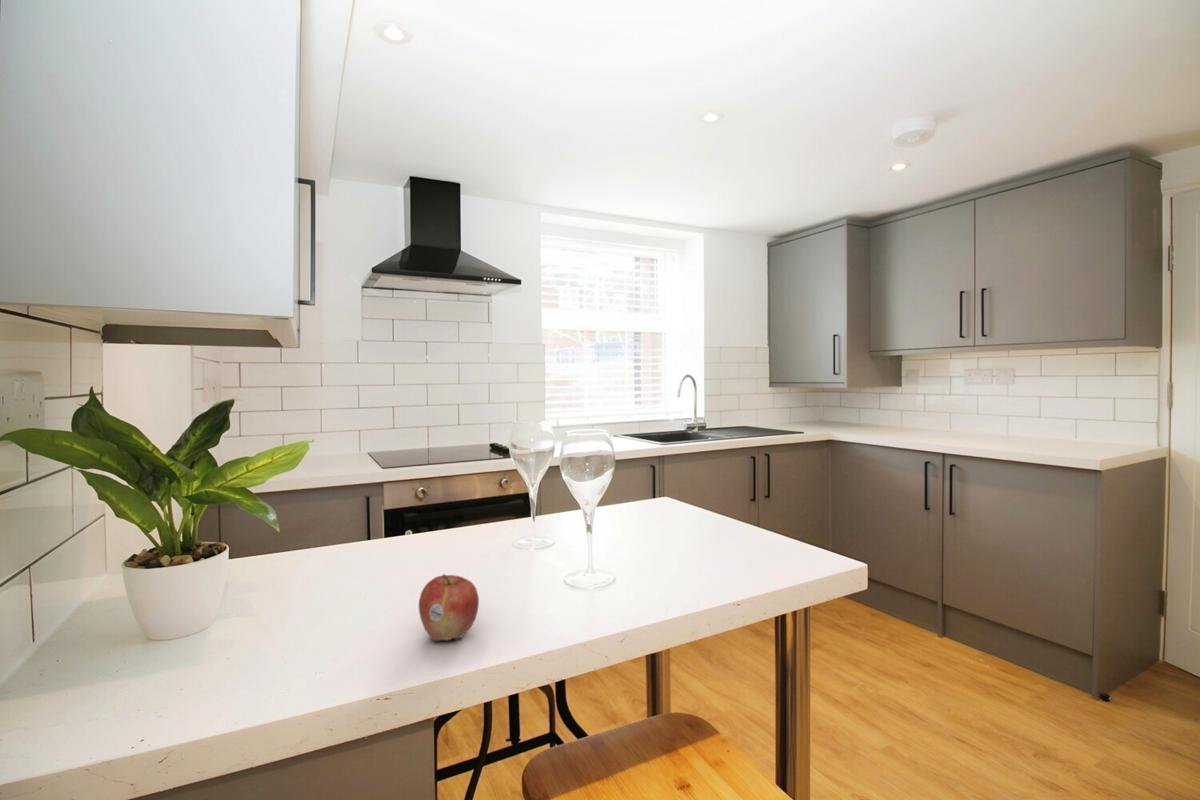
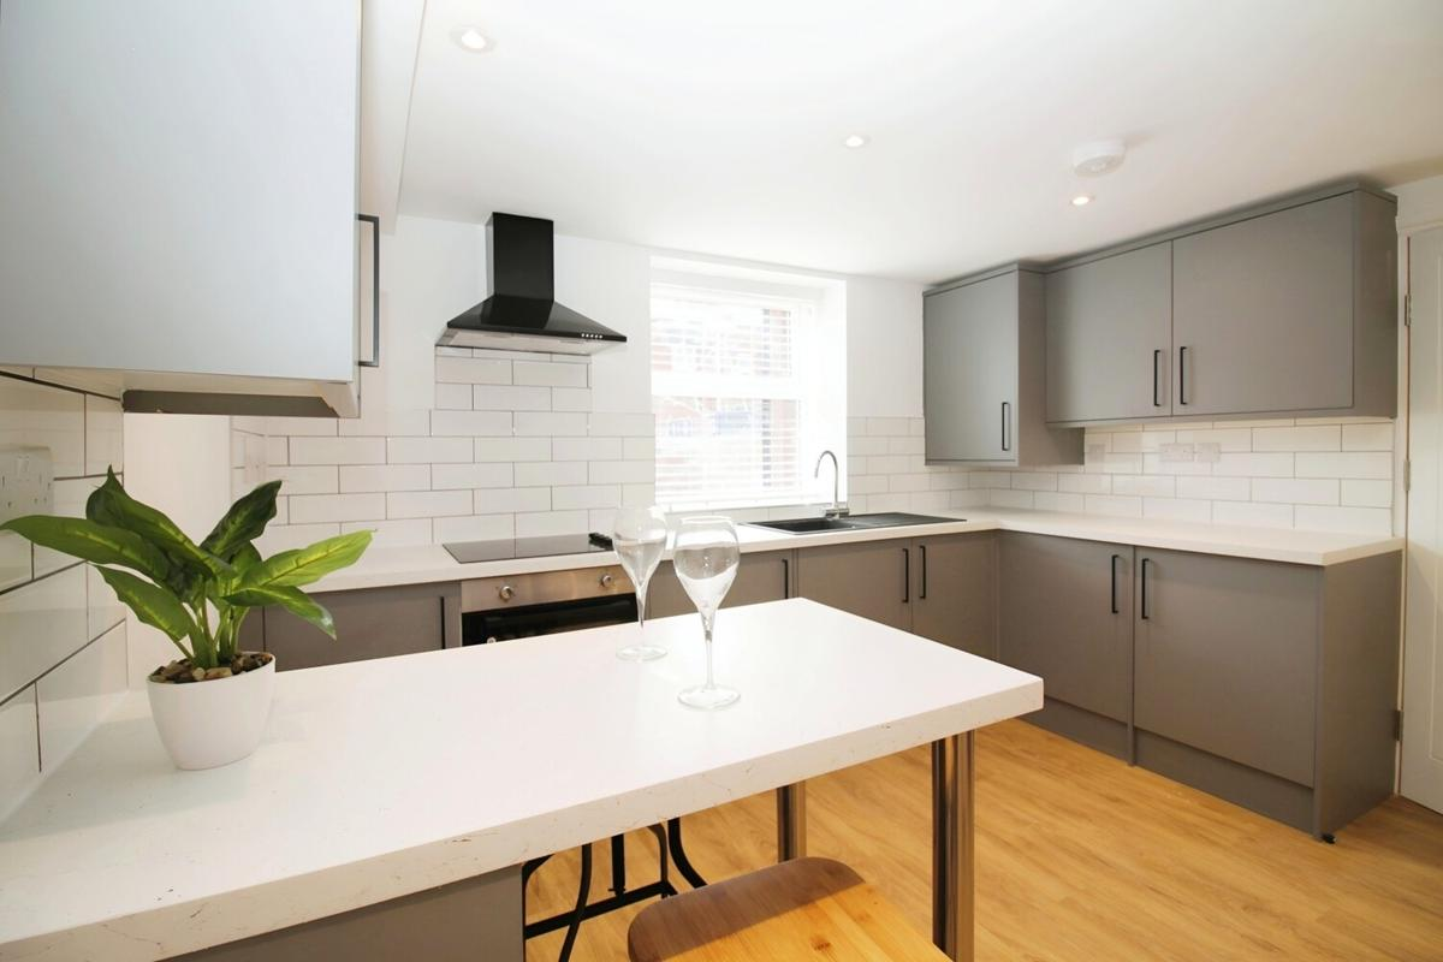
- fruit [418,573,480,642]
